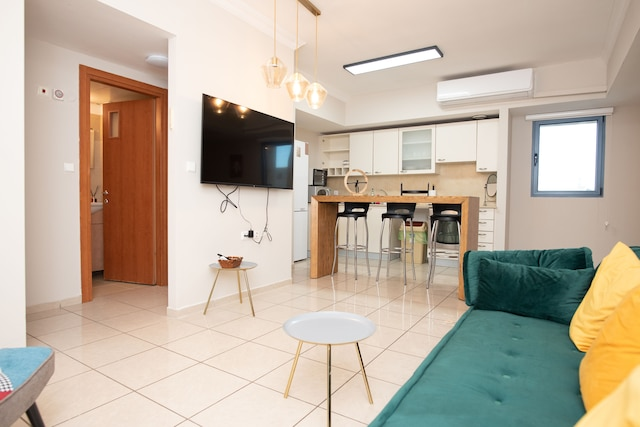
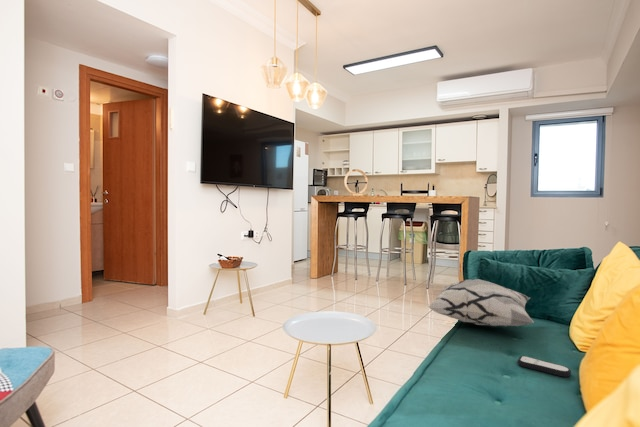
+ decorative pillow [427,278,535,327]
+ remote control [517,355,572,378]
